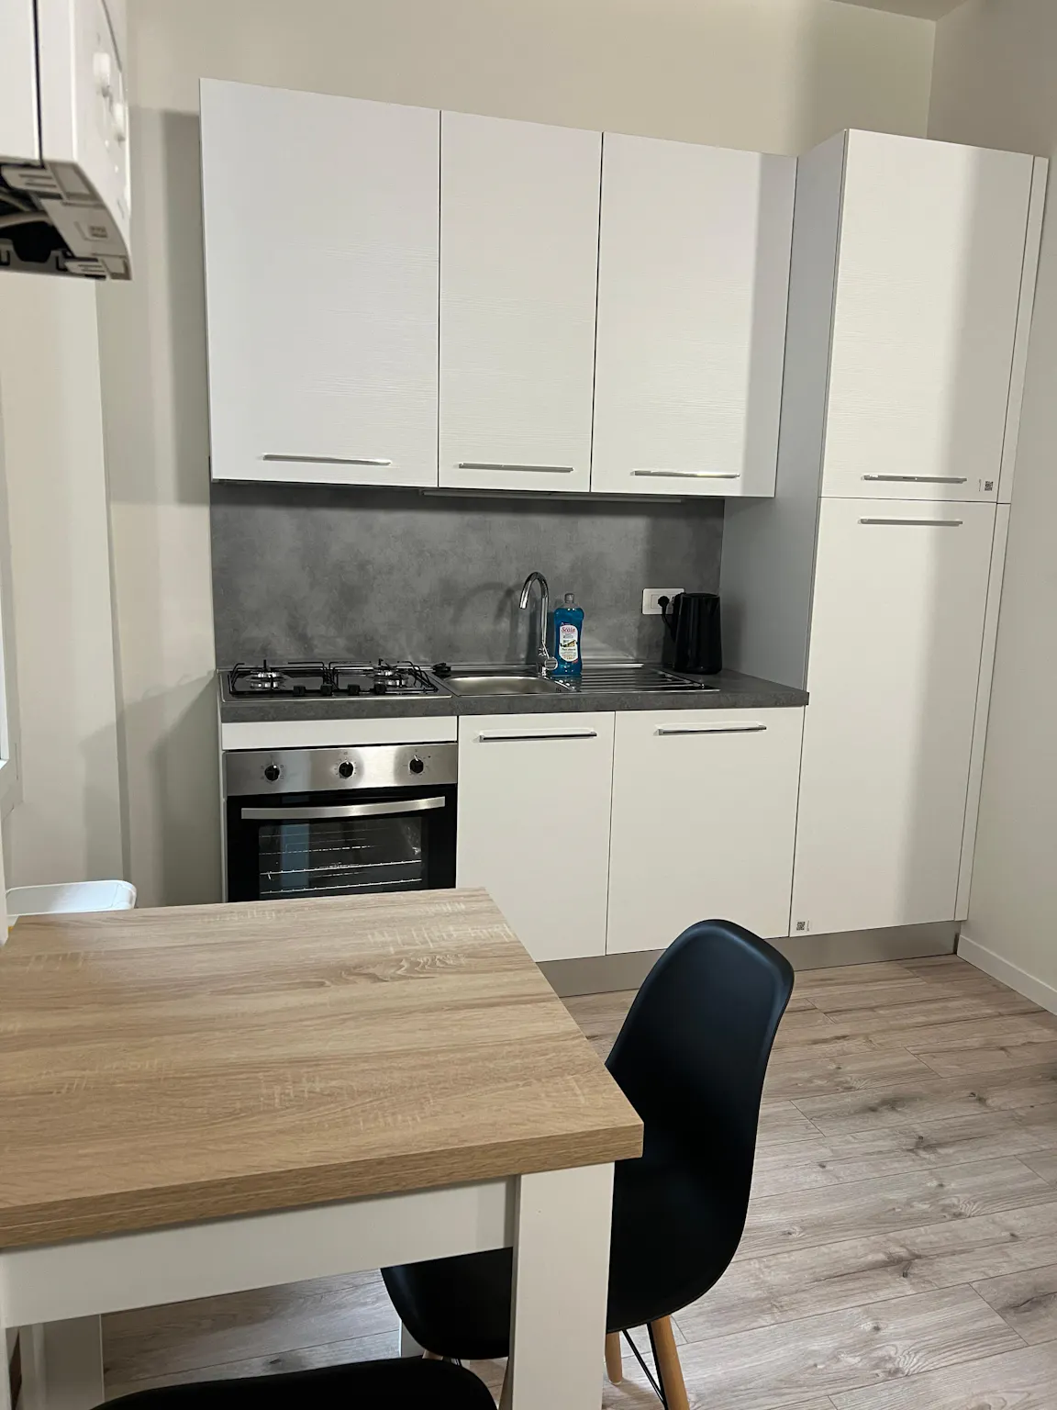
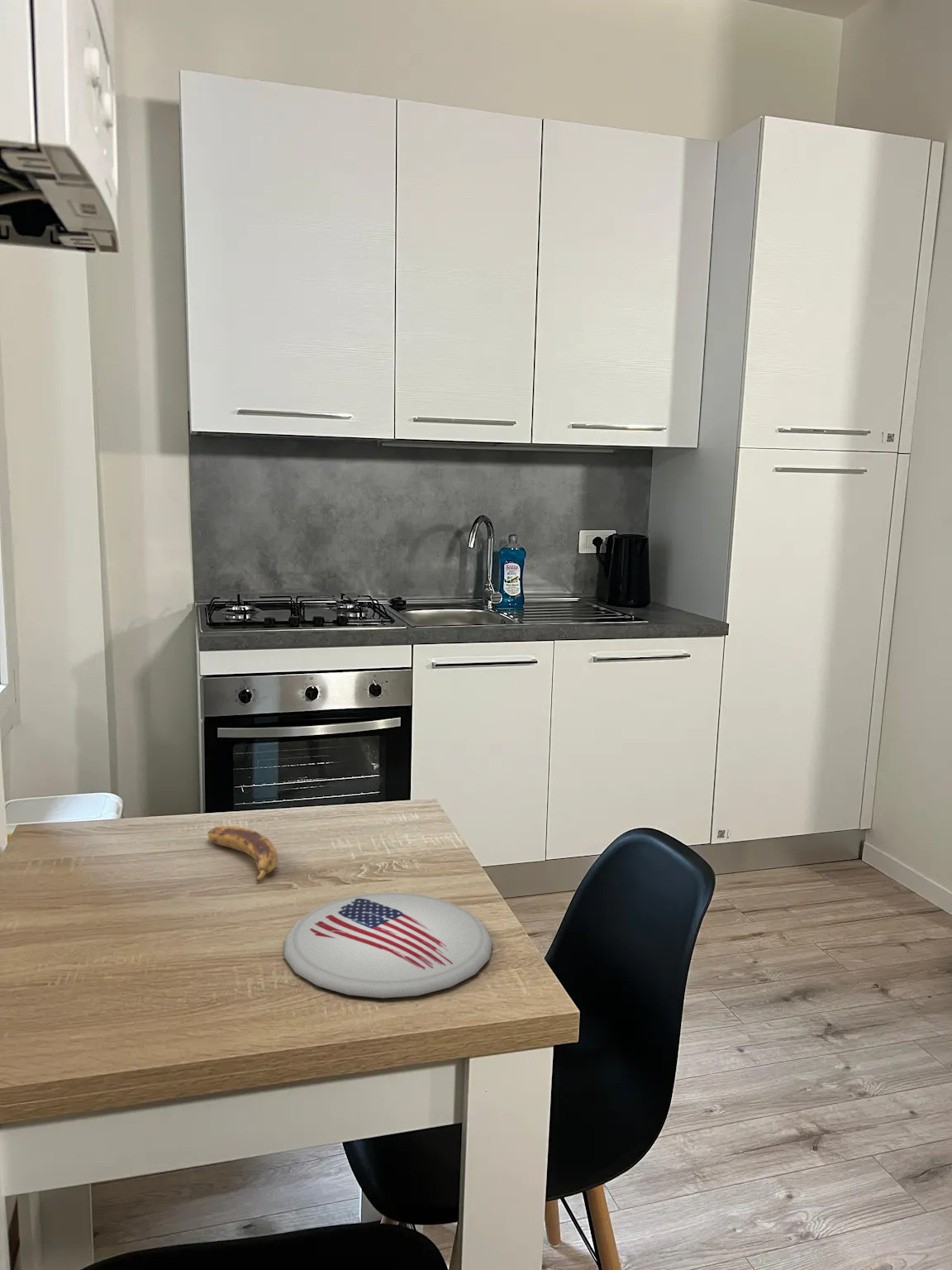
+ banana [207,825,278,883]
+ plate [283,891,493,999]
